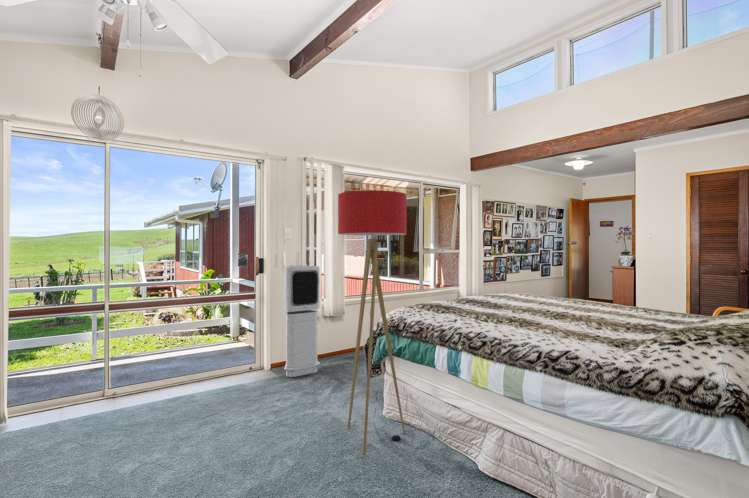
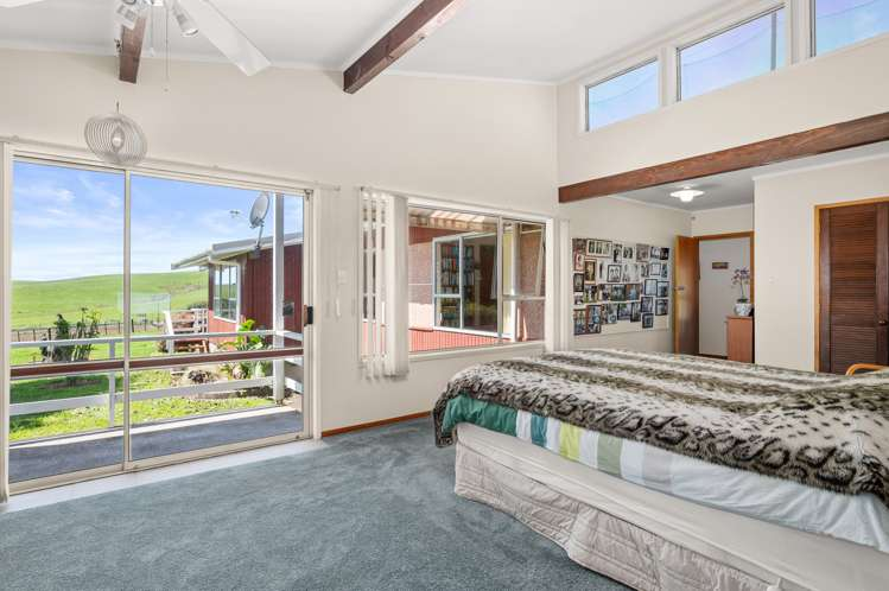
- air purifier [283,264,321,378]
- floor lamp [337,189,408,456]
